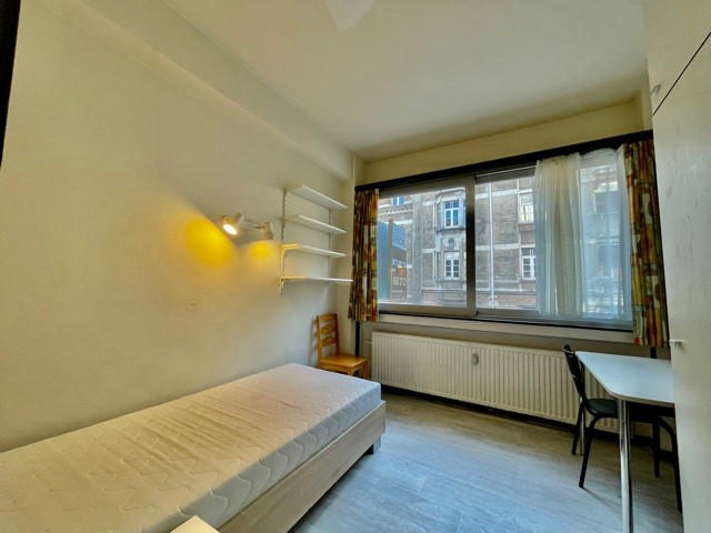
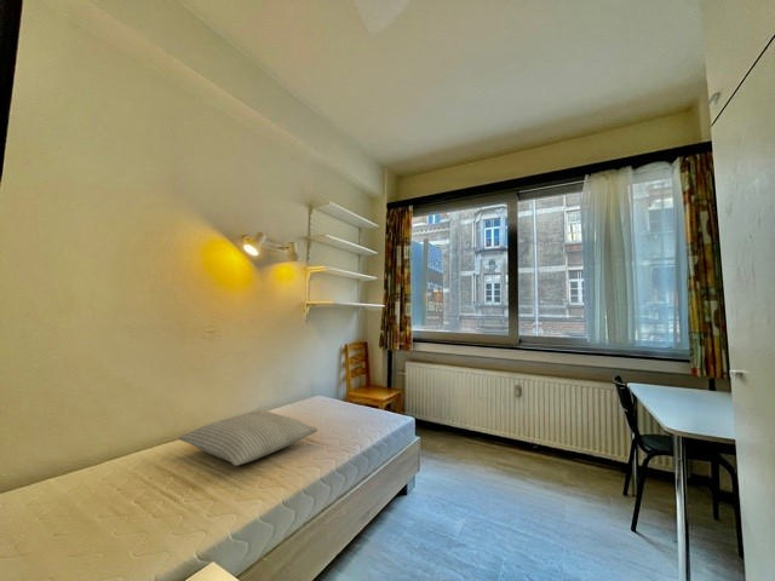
+ pillow [177,409,320,467]
